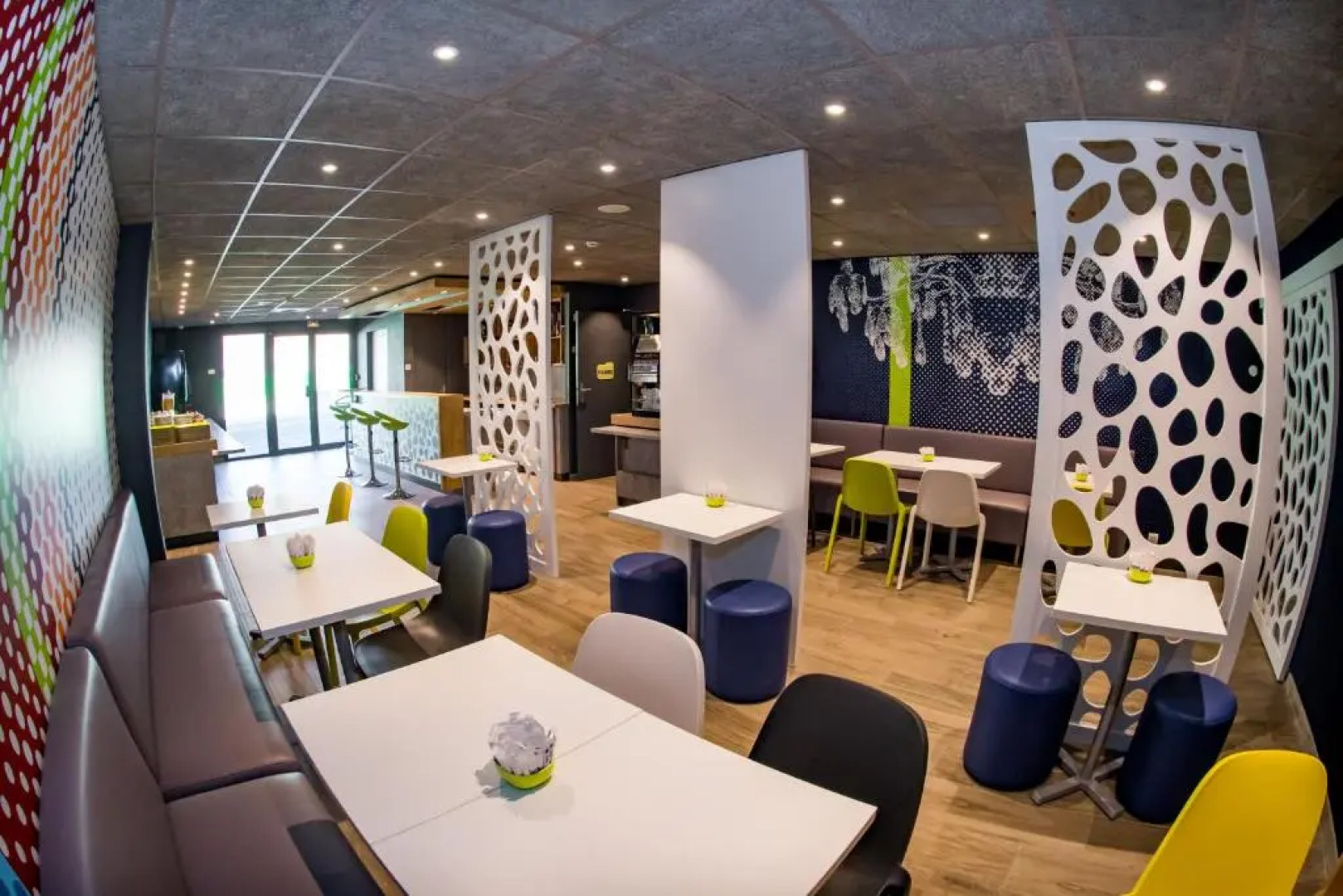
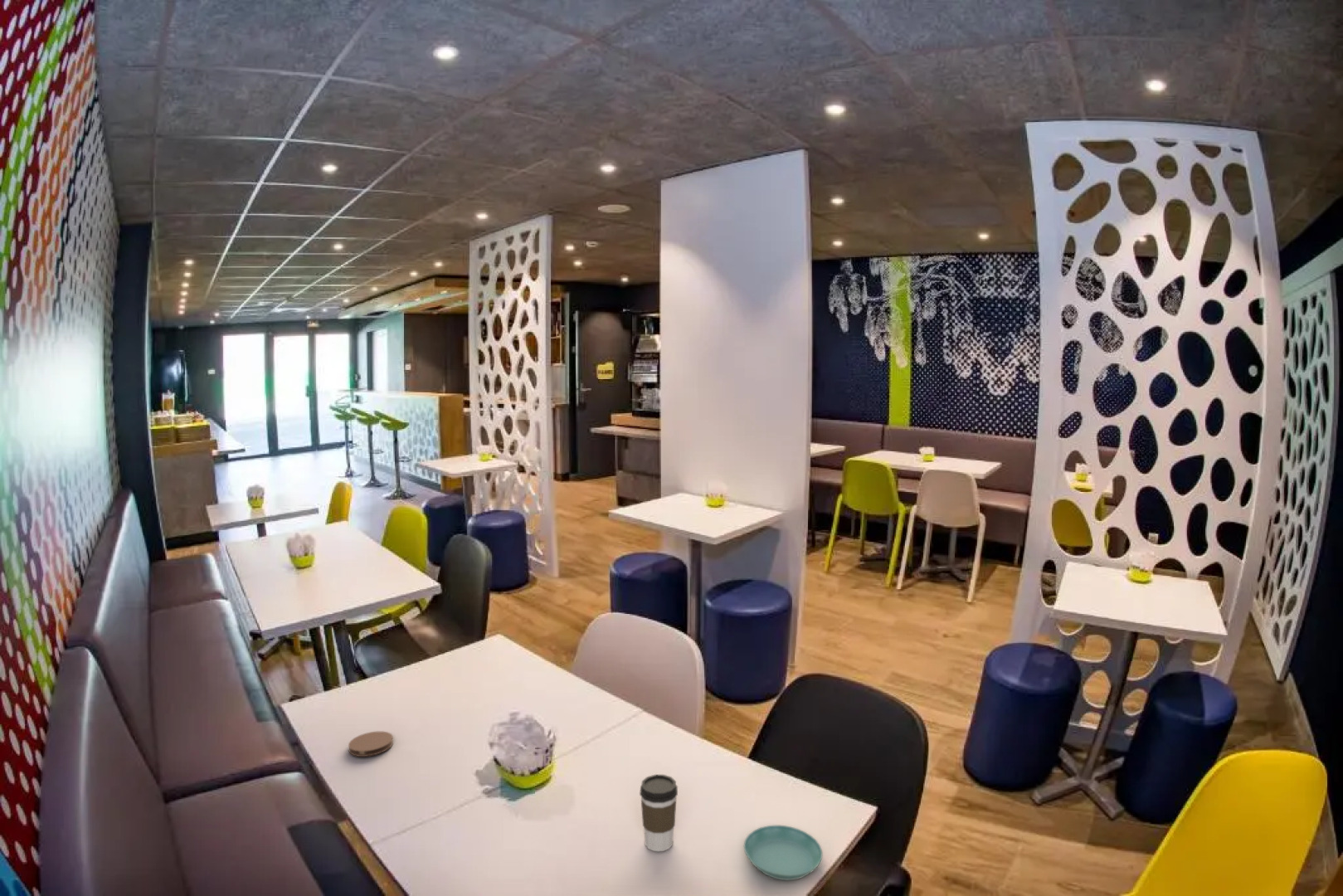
+ coffee cup [639,774,679,852]
+ coaster [348,731,394,757]
+ saucer [743,825,824,881]
